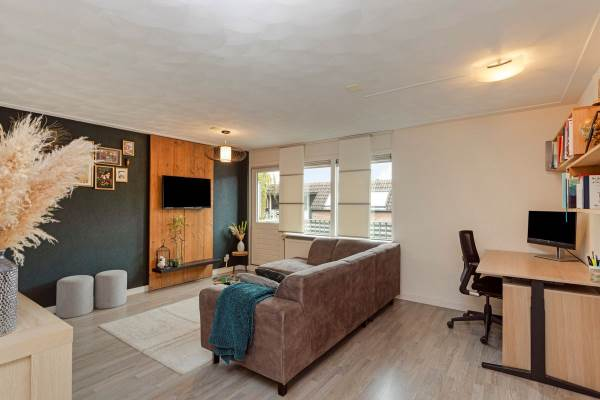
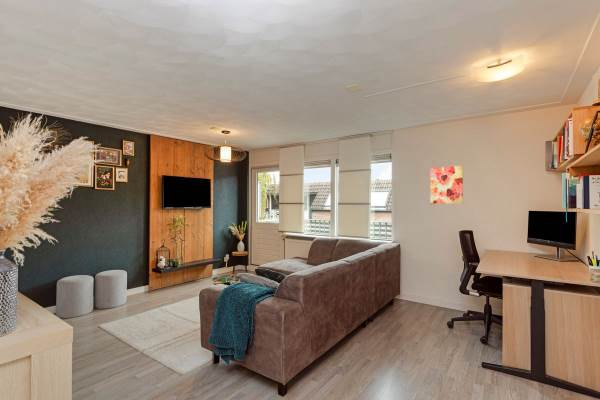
+ wall art [429,165,464,205]
